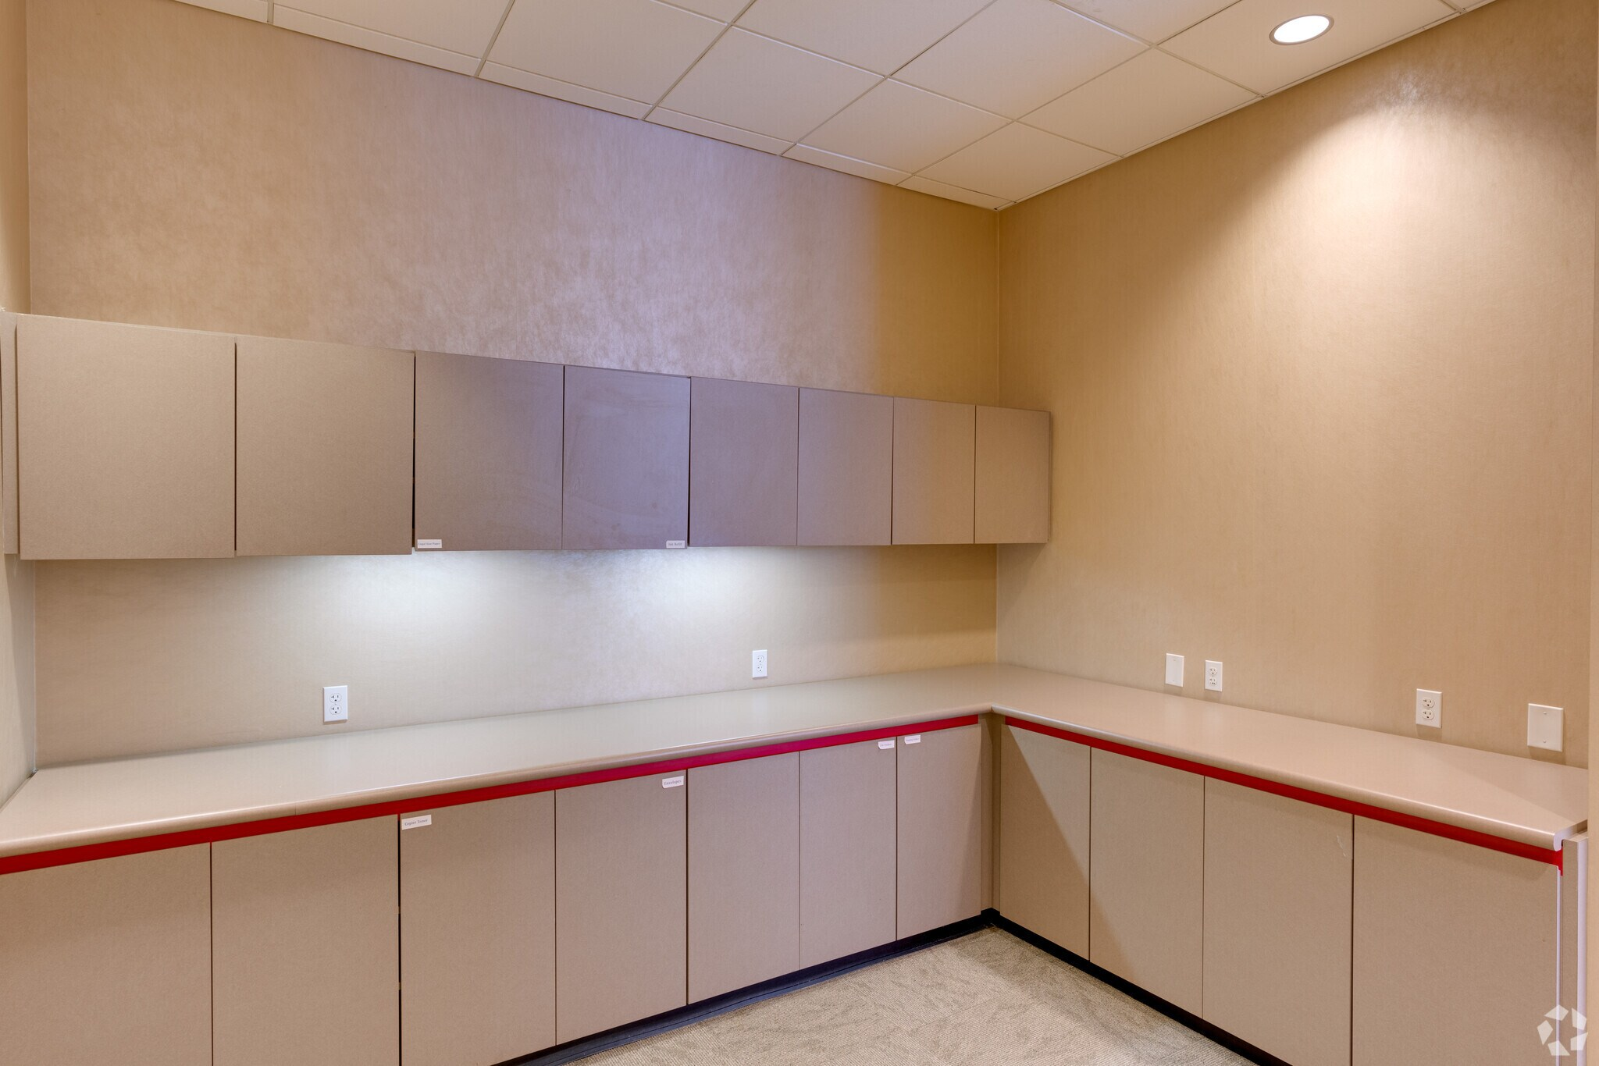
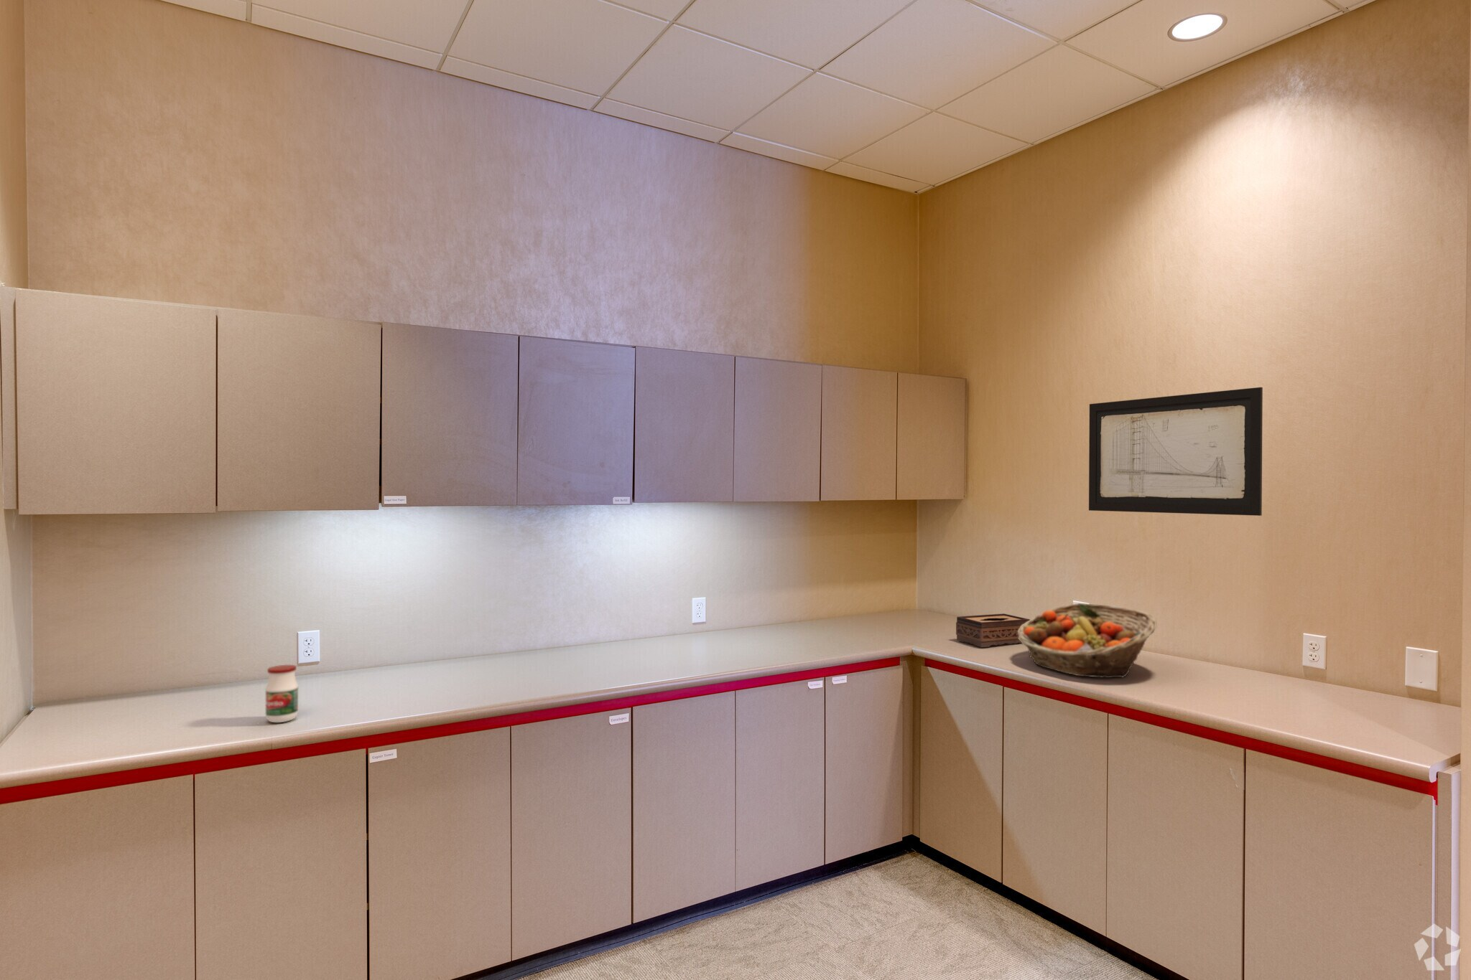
+ tissue box [955,612,1031,648]
+ fruit basket [1018,603,1157,679]
+ wall art [1088,387,1263,516]
+ jar [265,664,299,723]
